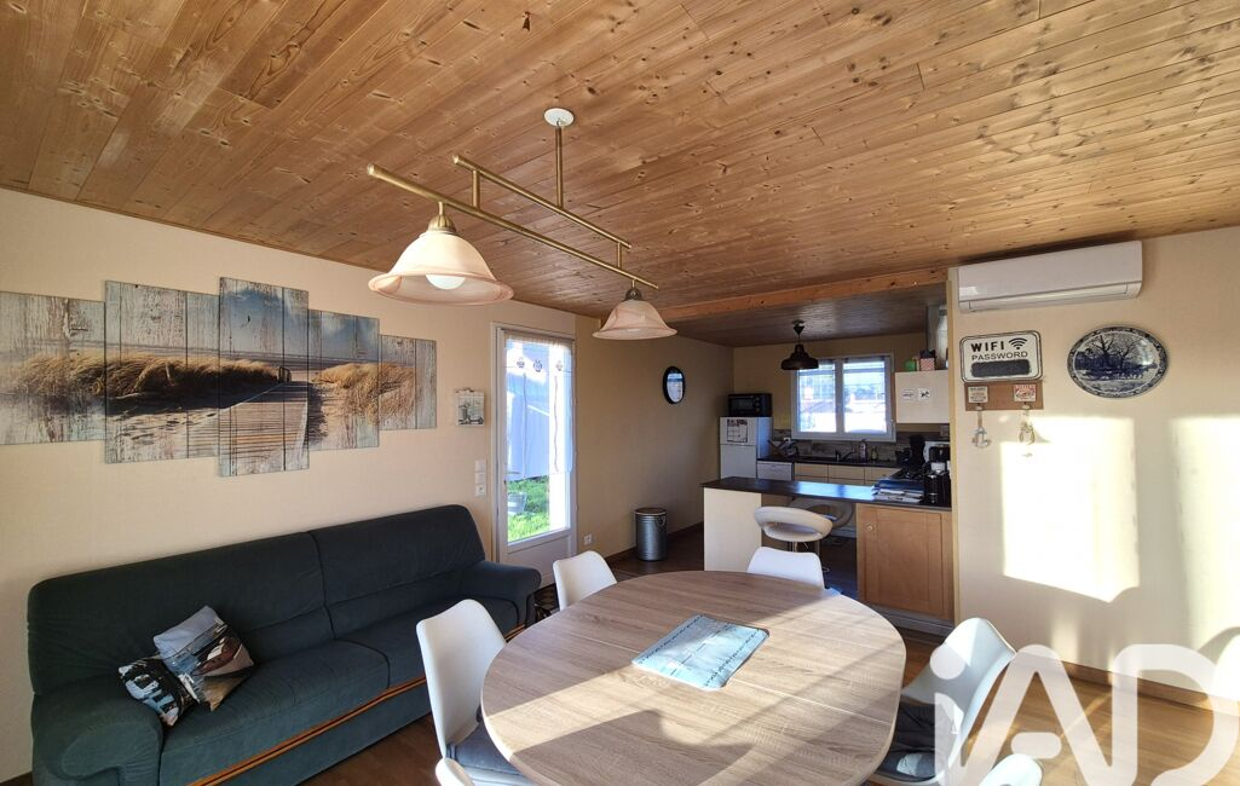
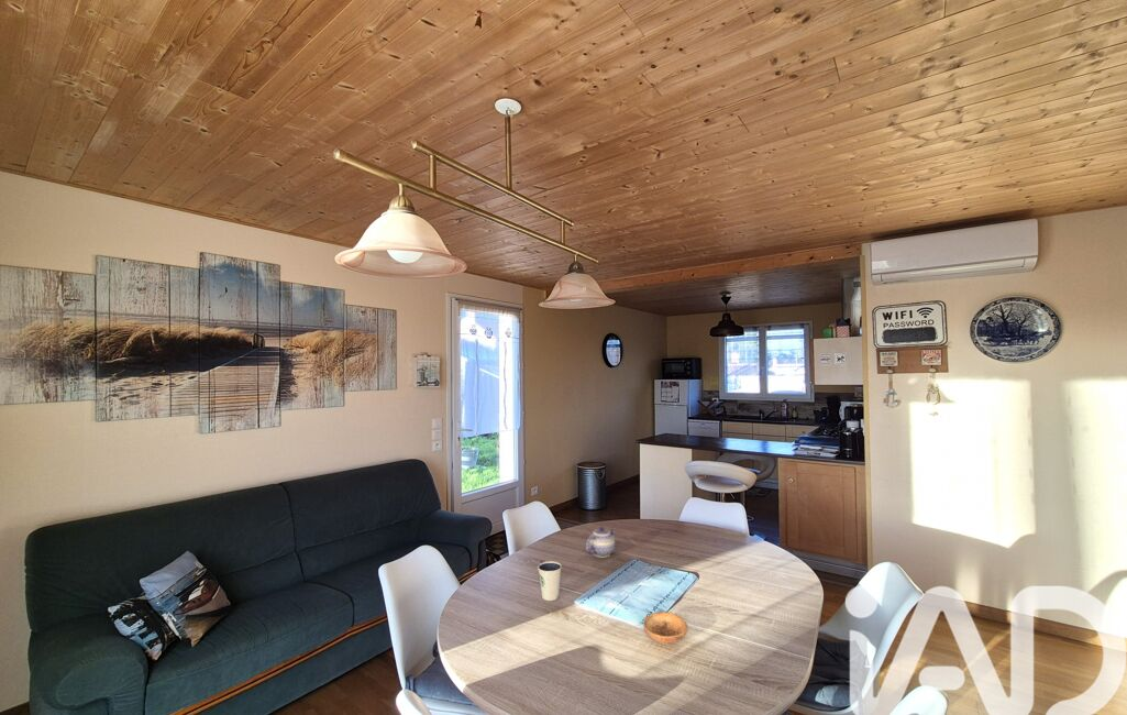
+ dixie cup [537,561,563,602]
+ bowl [642,612,688,645]
+ teapot [585,526,617,558]
